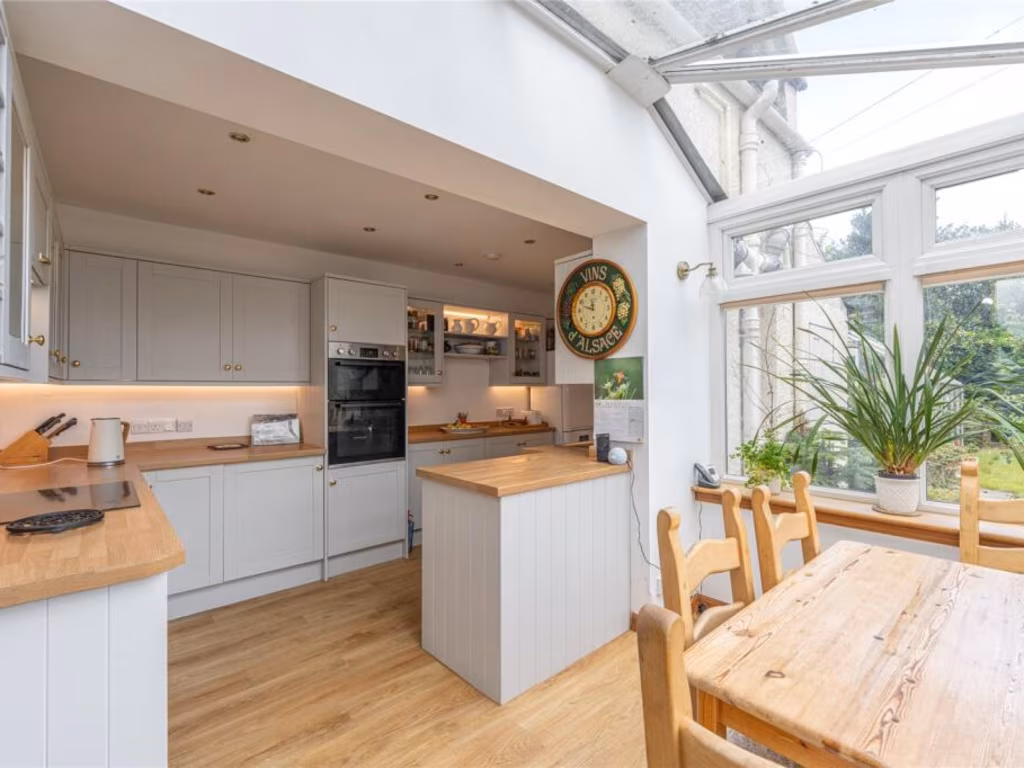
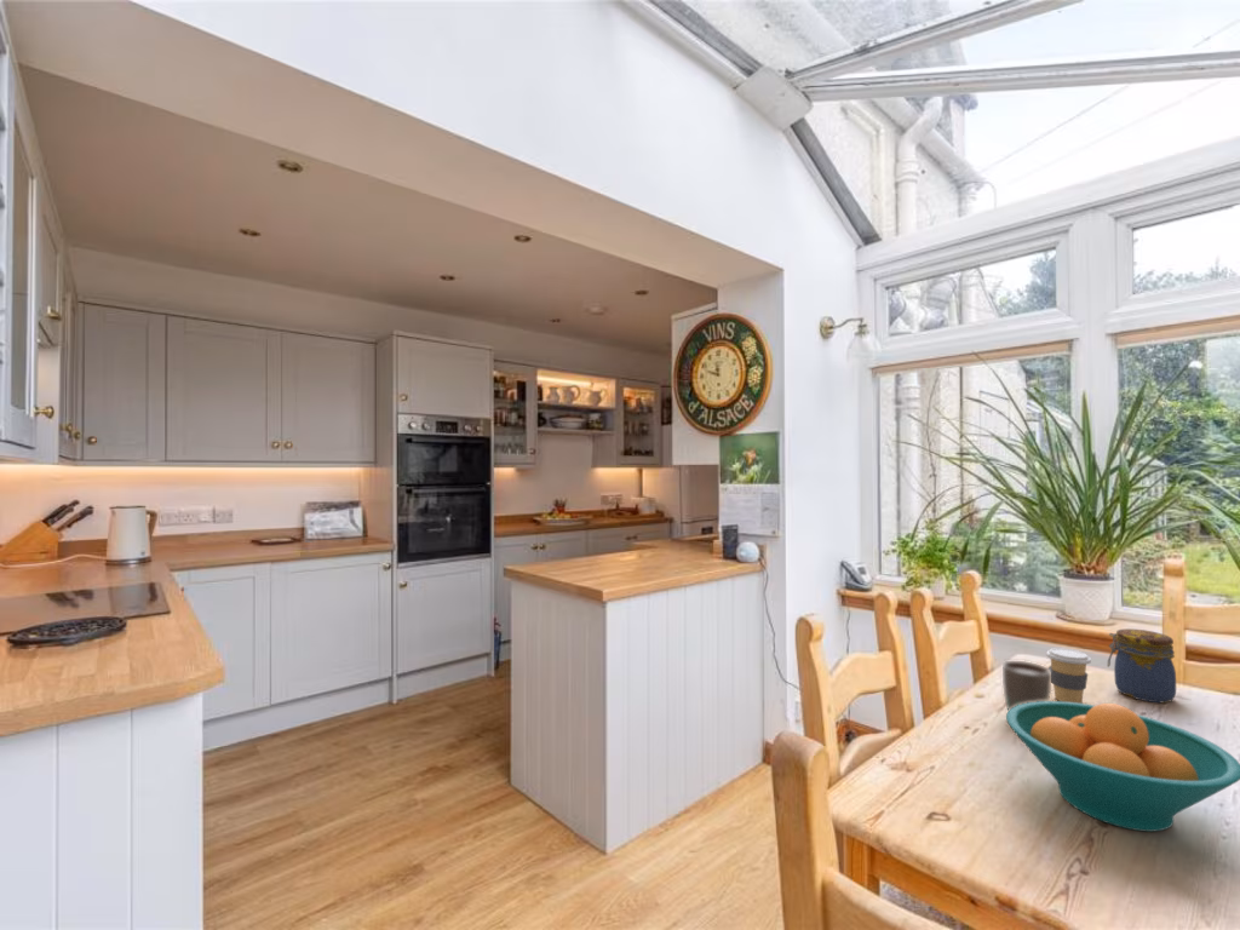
+ jar [1107,627,1177,704]
+ coffee cup [1045,647,1092,704]
+ mug [1001,660,1052,712]
+ fruit bowl [1005,700,1240,833]
